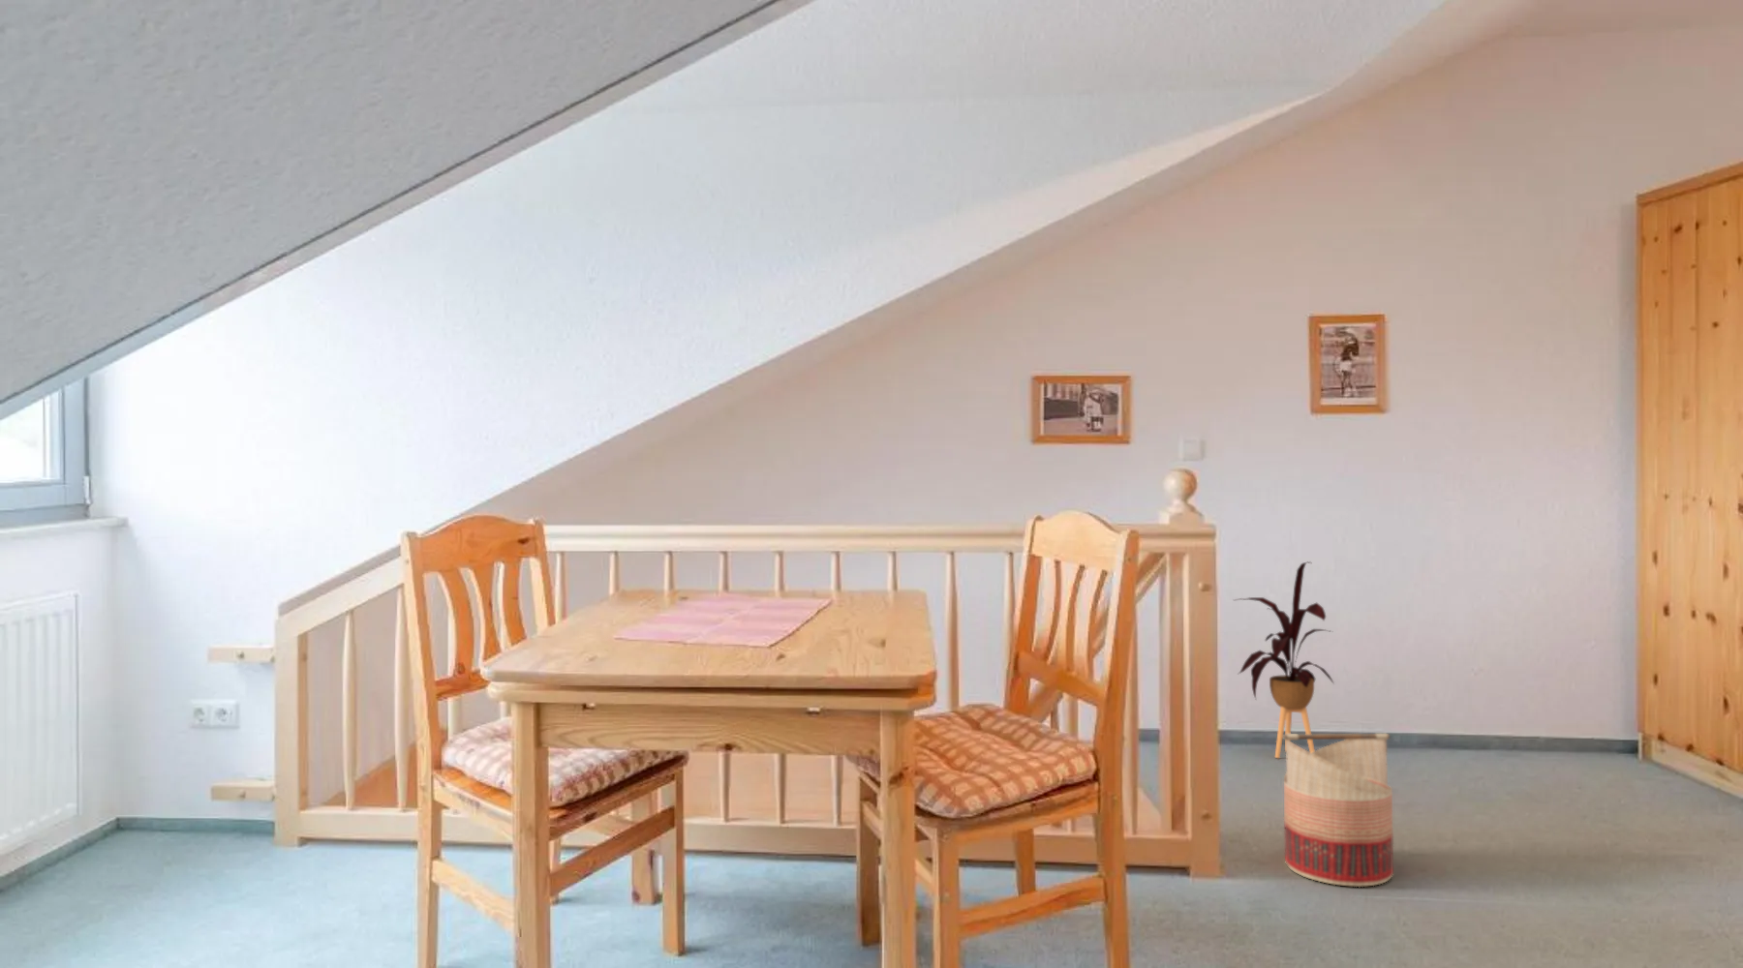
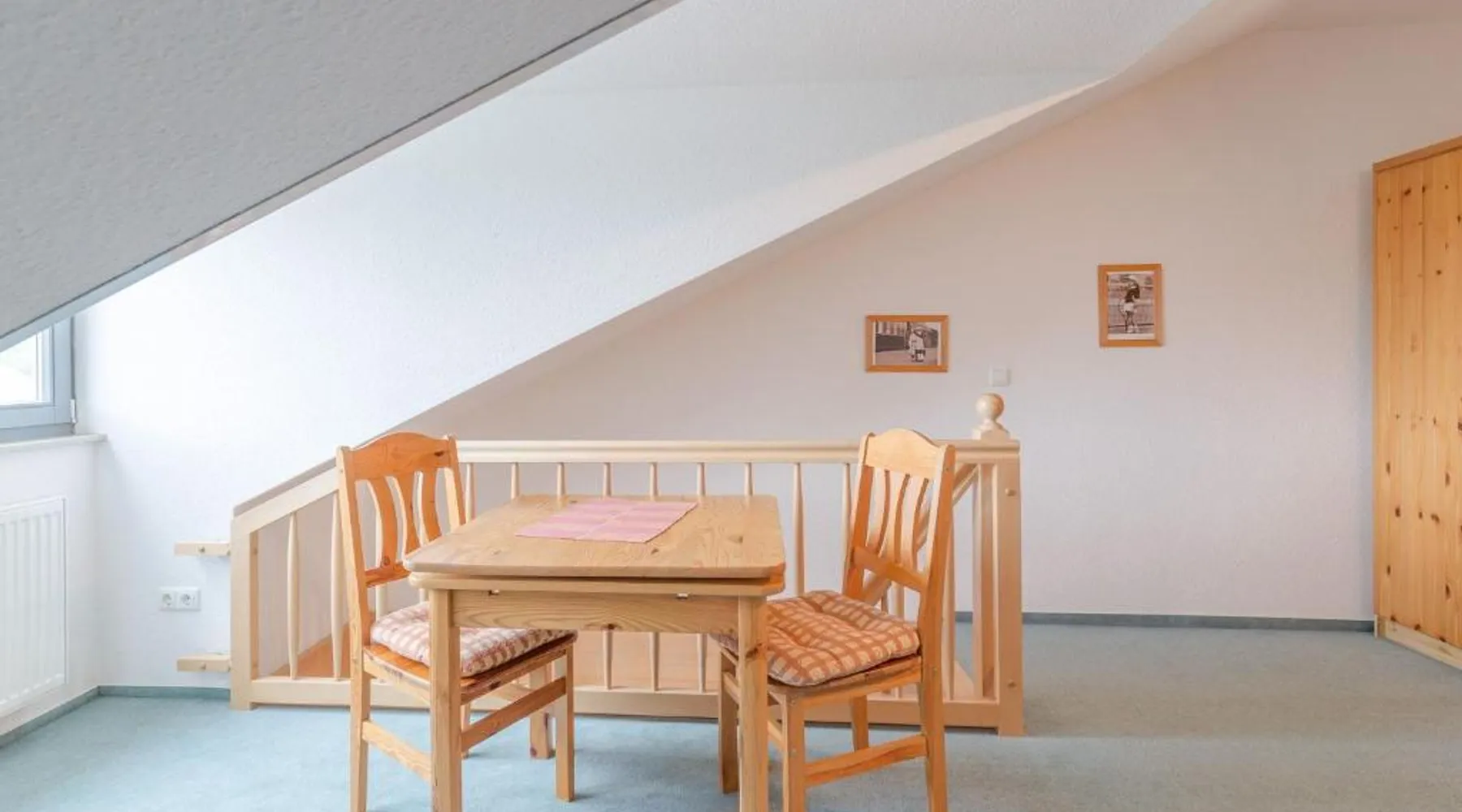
- basket [1283,733,1395,888]
- house plant [1233,560,1335,759]
